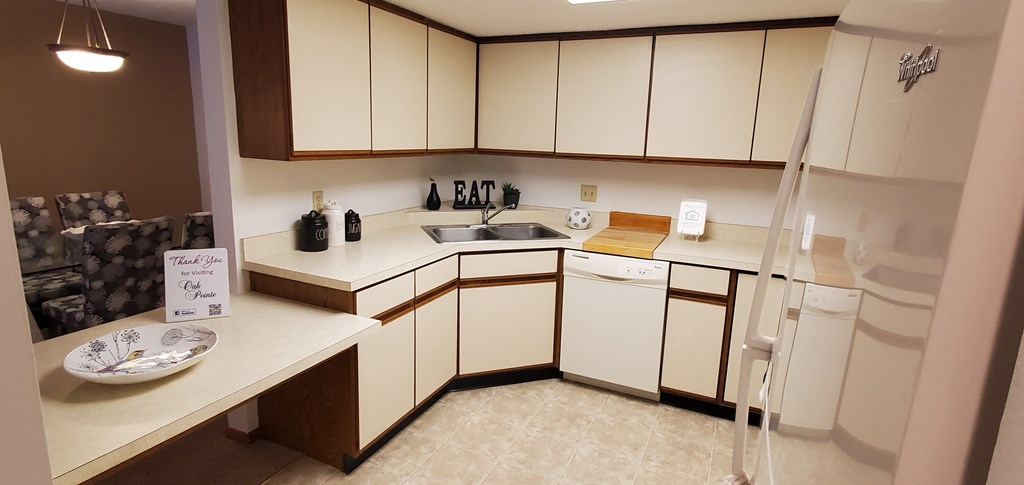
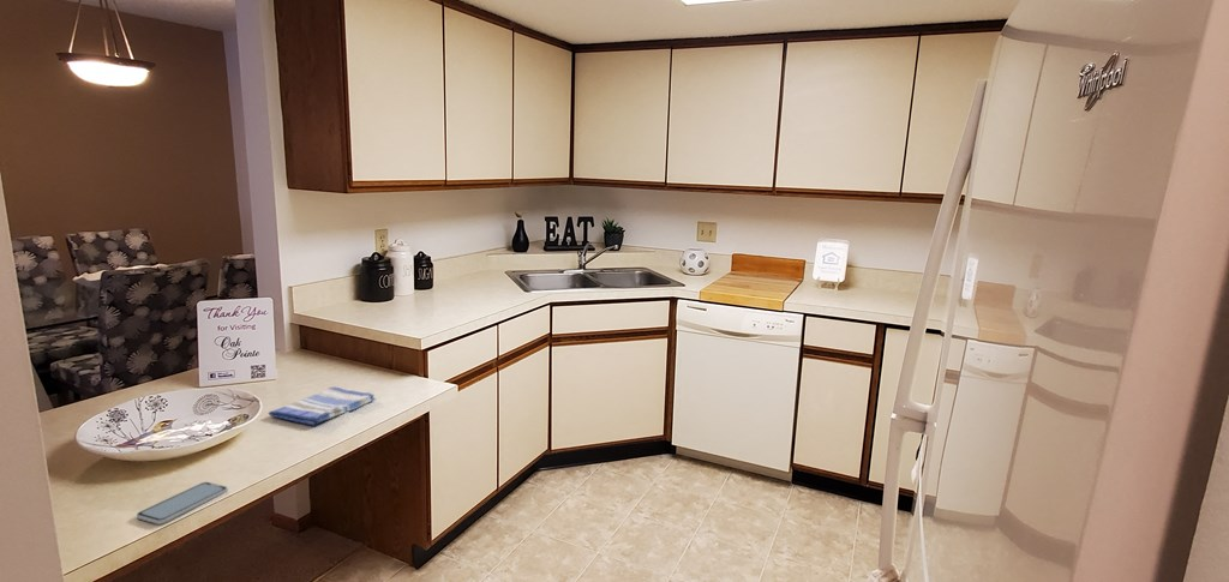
+ dish towel [268,385,377,427]
+ smartphone [136,481,228,526]
